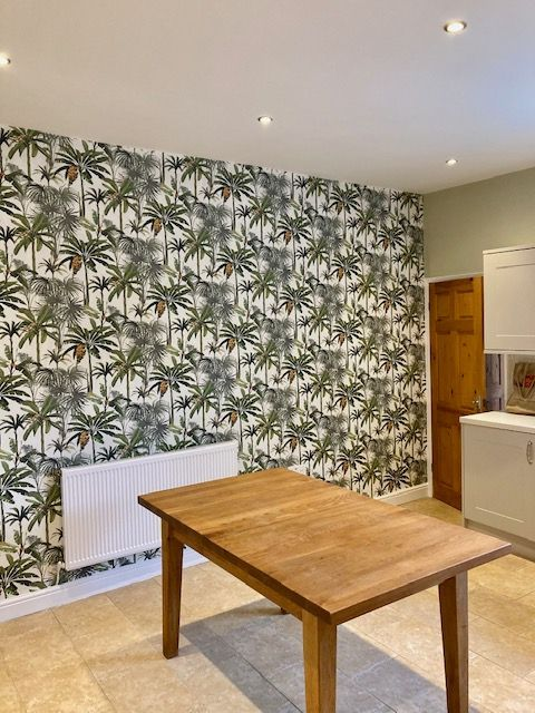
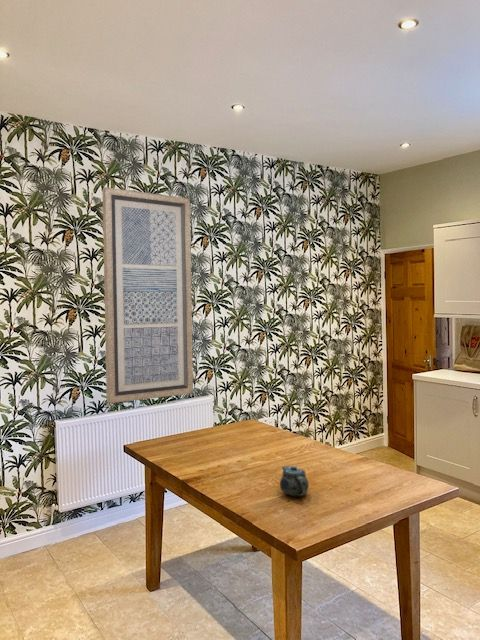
+ wall art [101,186,194,404]
+ chinaware [279,464,310,497]
